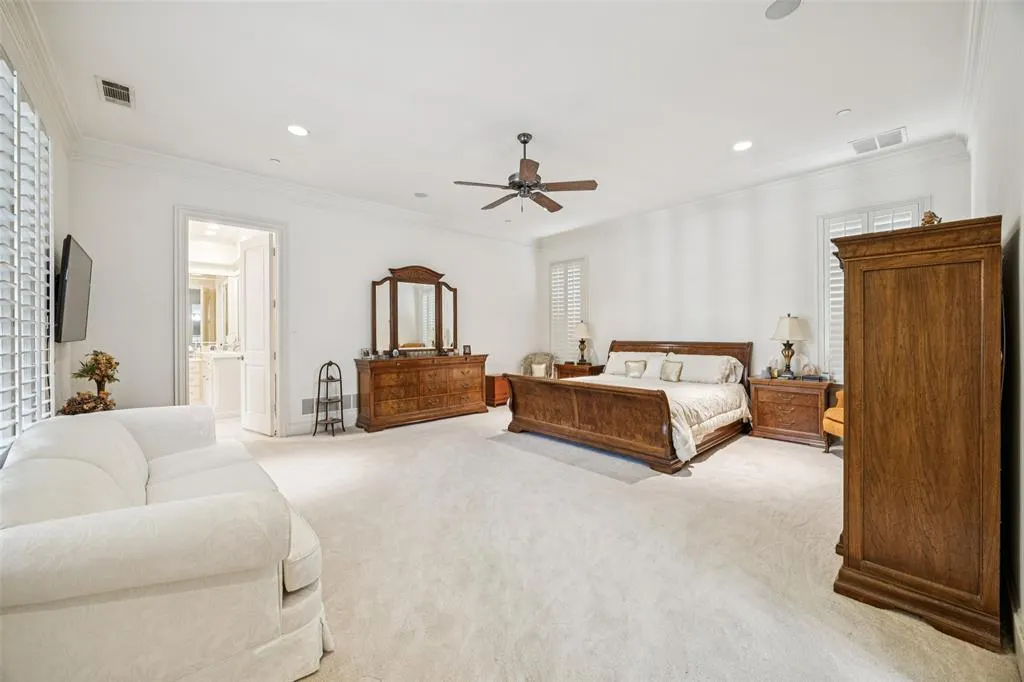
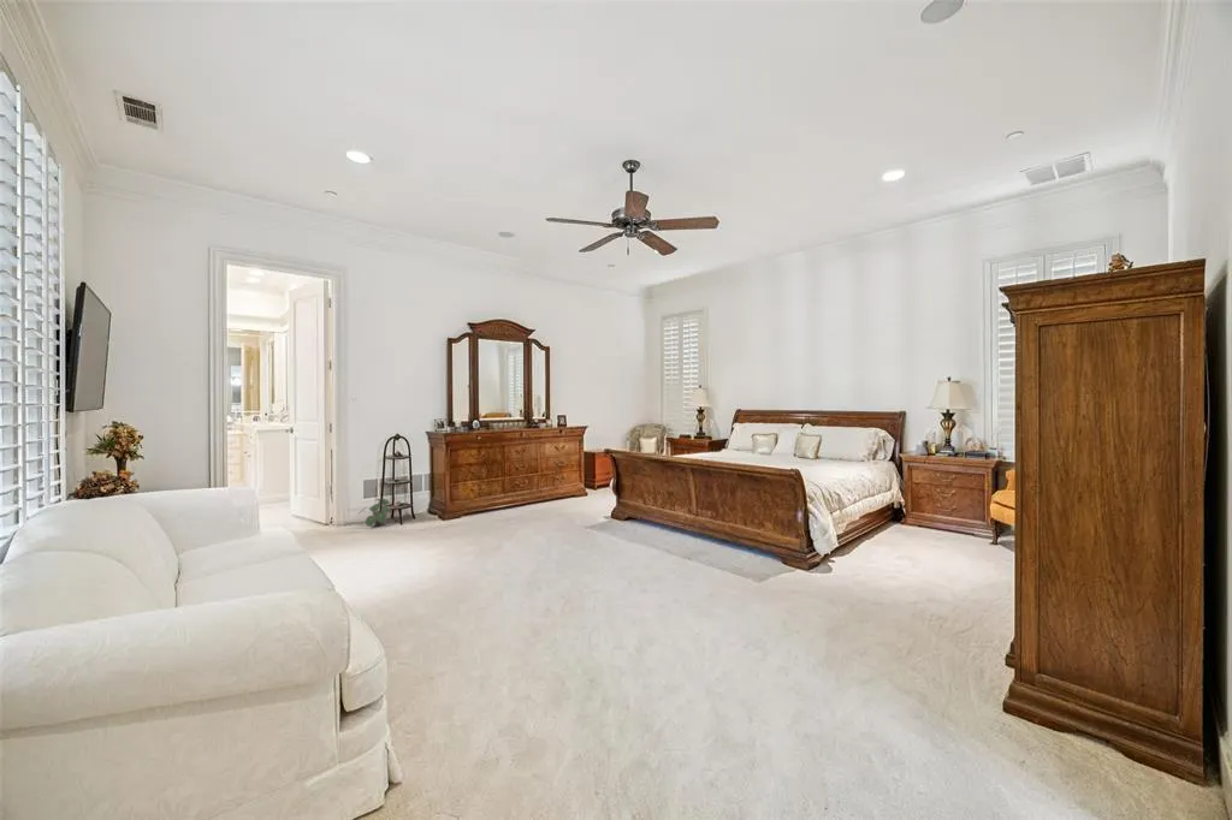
+ potted plant [356,498,397,528]
